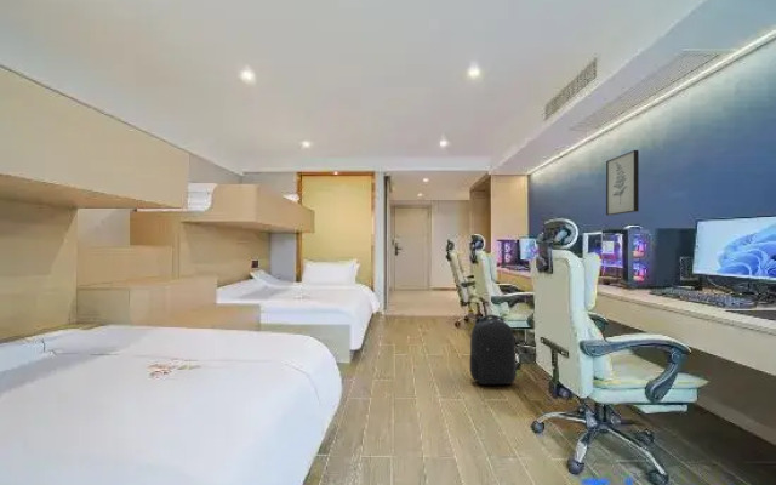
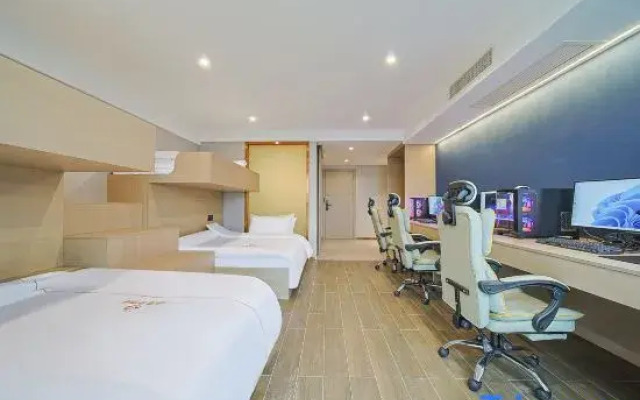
- wall art [605,149,640,217]
- backpack [469,314,518,386]
